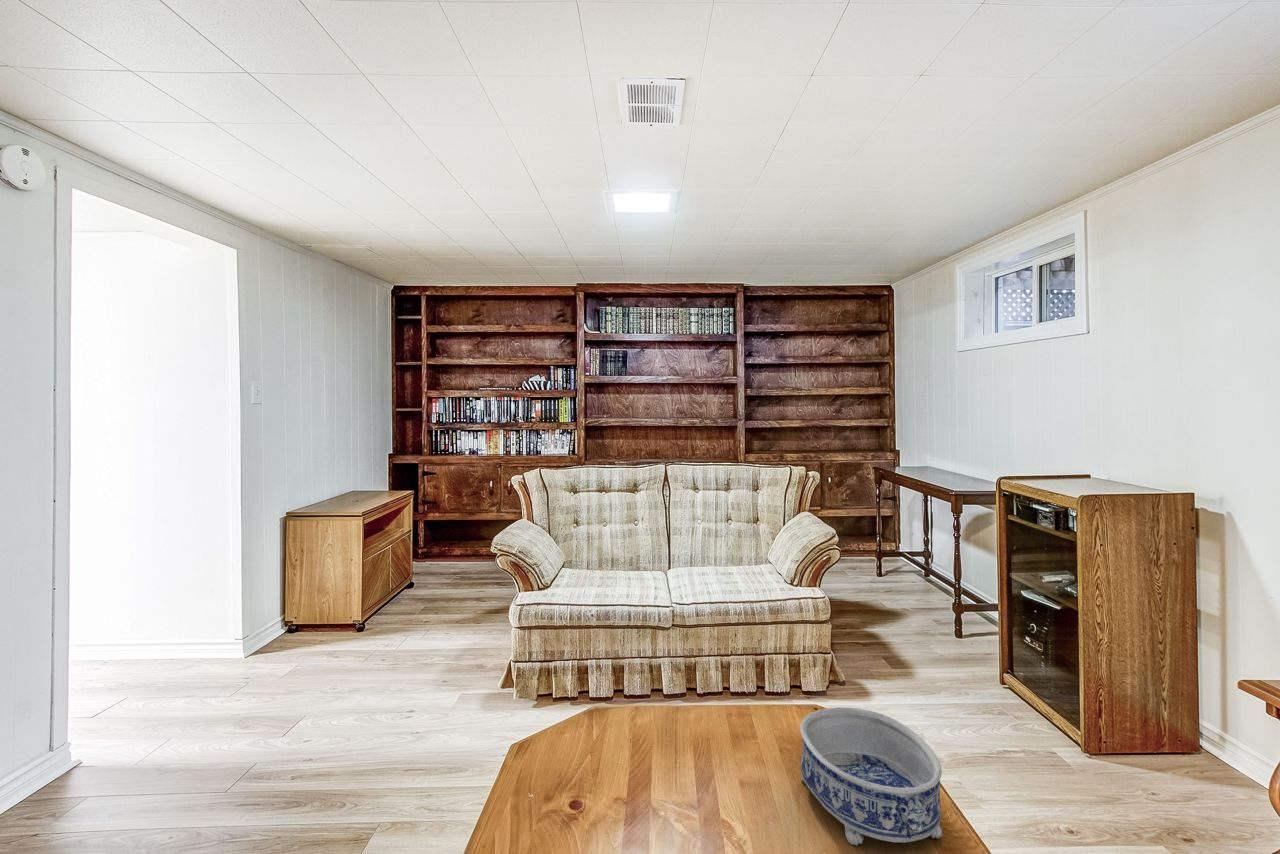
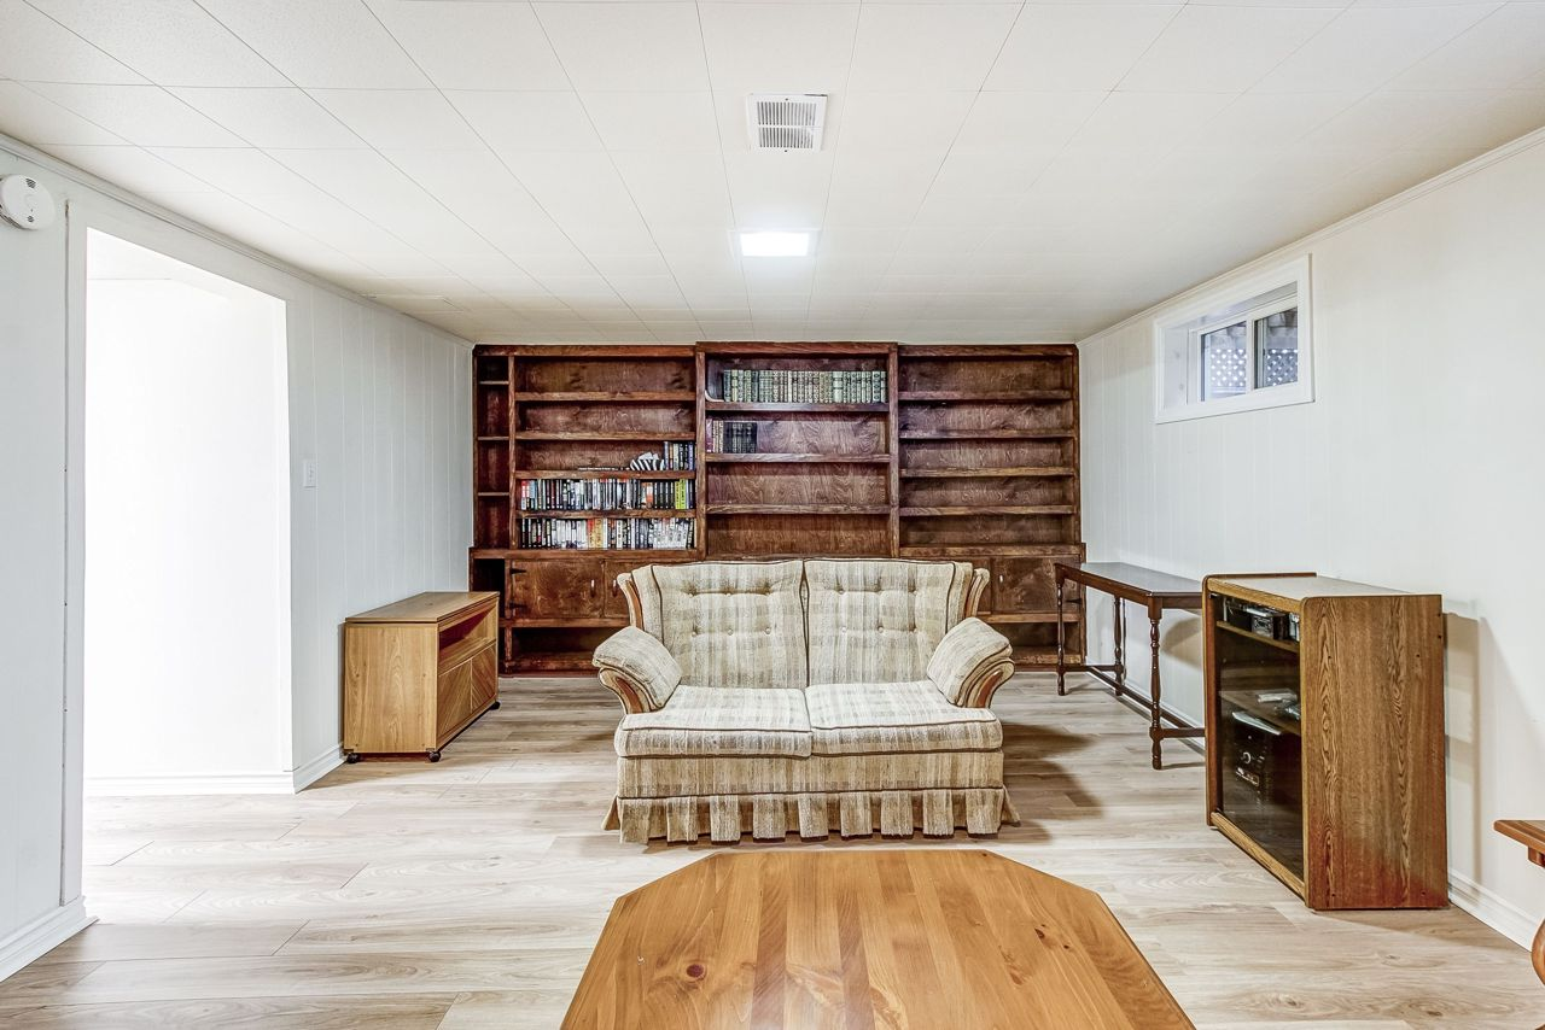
- decorative bowl [799,707,943,846]
